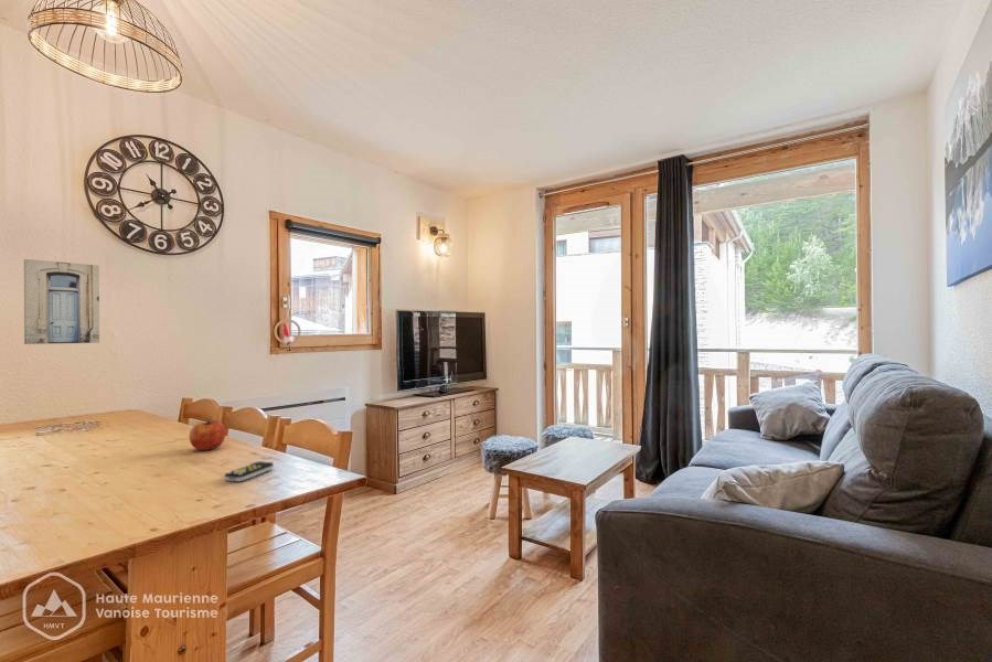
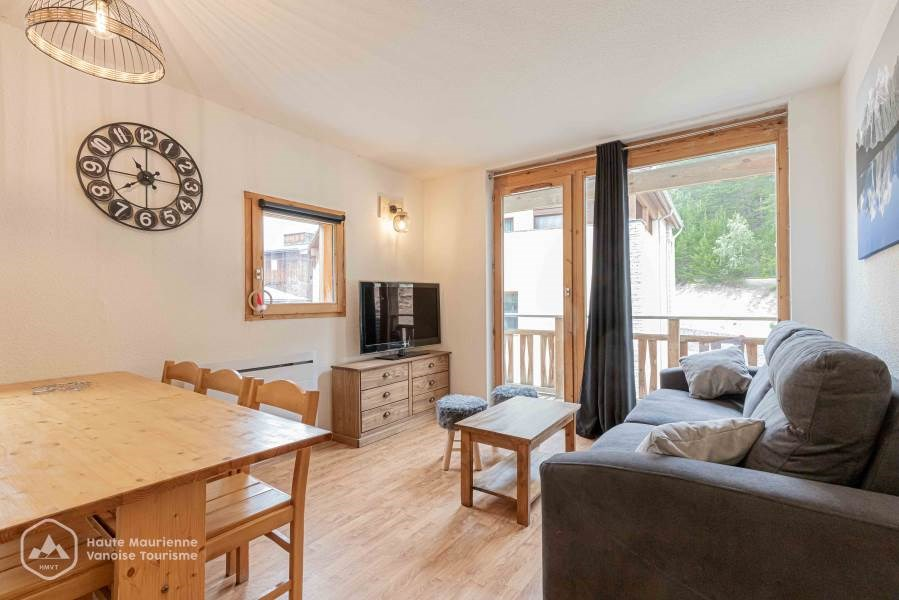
- remote control [223,460,275,482]
- fruit [189,417,226,451]
- wall art [23,258,100,345]
